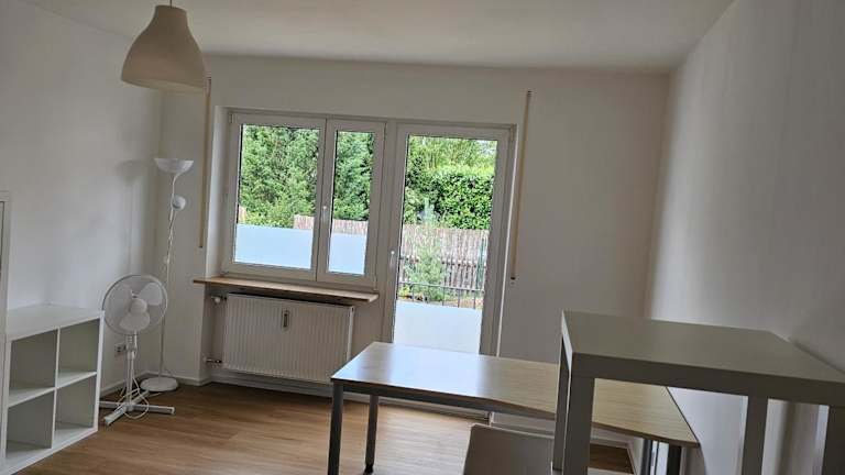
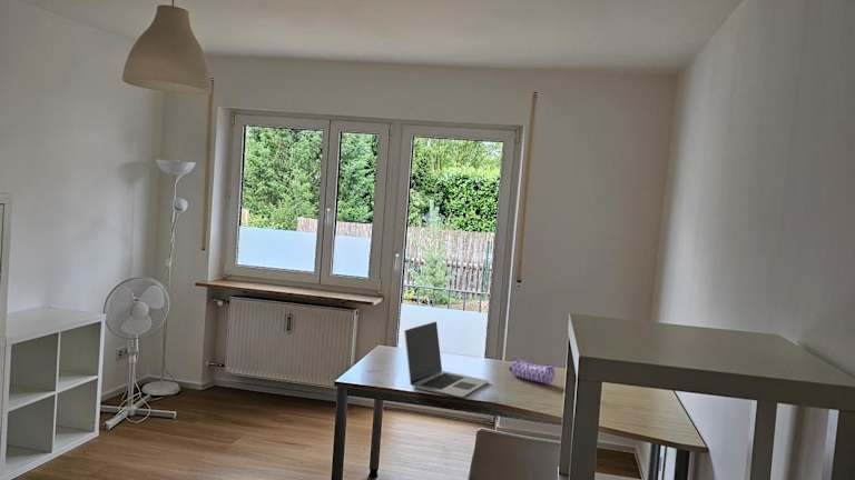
+ laptop [403,320,490,398]
+ pencil case [509,357,556,386]
